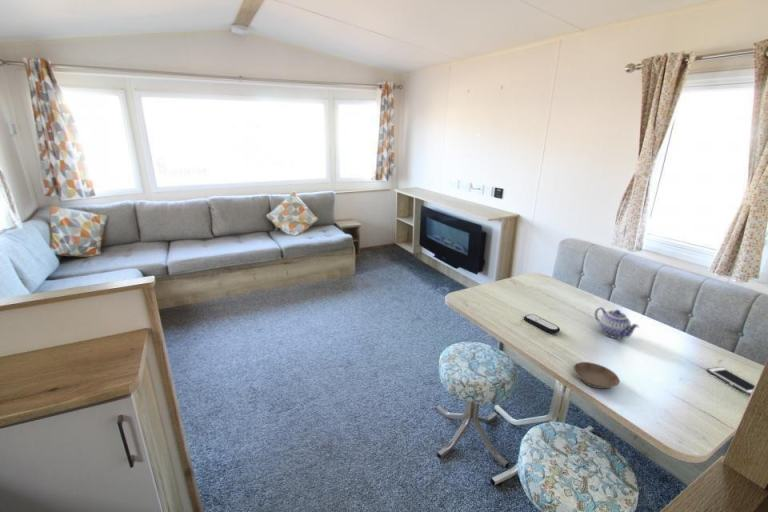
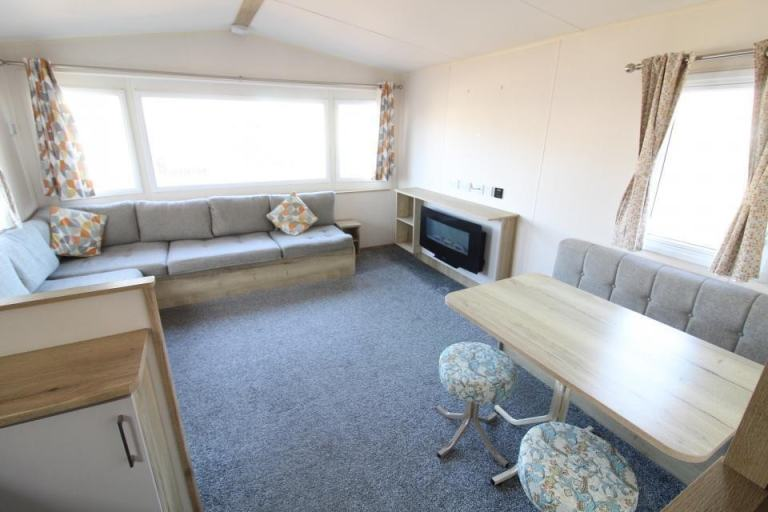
- cell phone [706,366,756,396]
- remote control [523,313,561,334]
- saucer [573,361,621,390]
- teapot [594,306,640,339]
